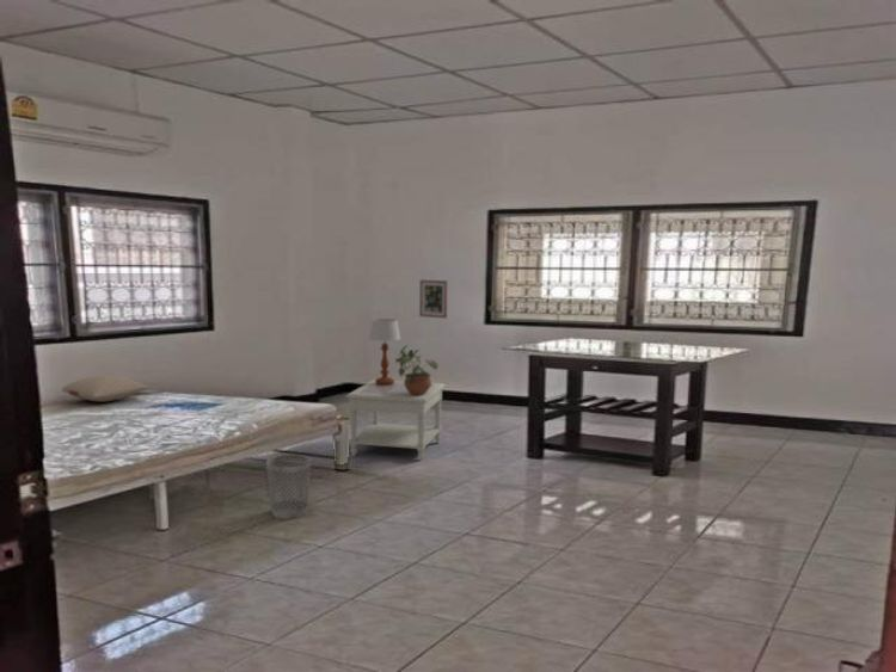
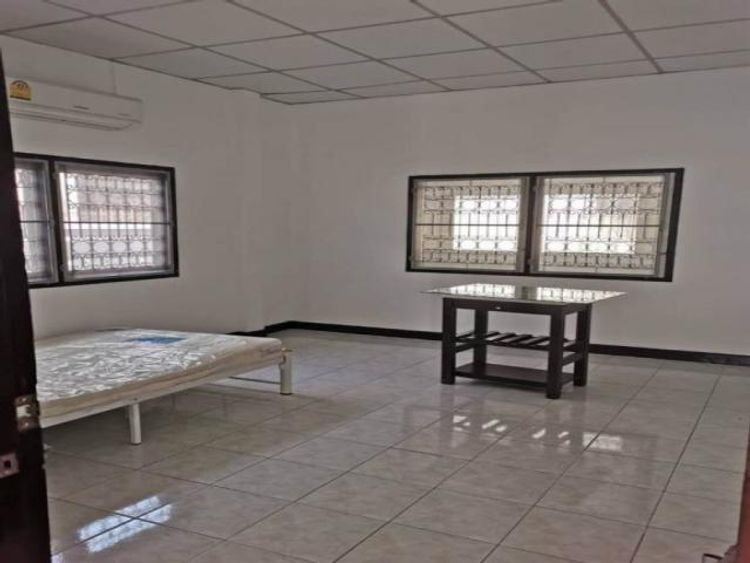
- wall art [418,279,448,320]
- potted plant [393,344,438,395]
- pillow [61,374,151,402]
- wastebasket [265,454,312,520]
- table lamp [368,317,401,386]
- side table [344,378,447,462]
